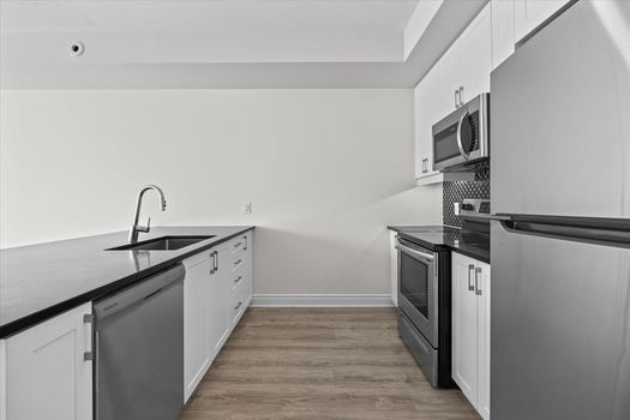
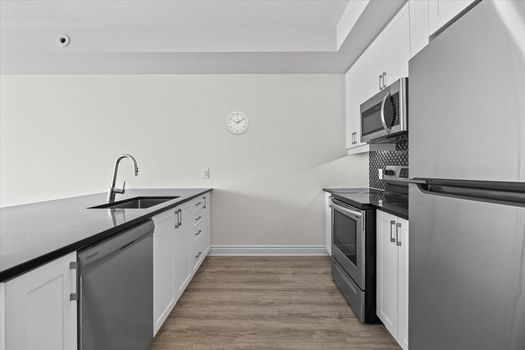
+ wall clock [225,110,250,136]
